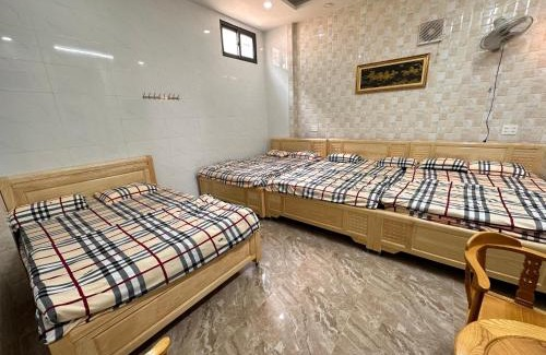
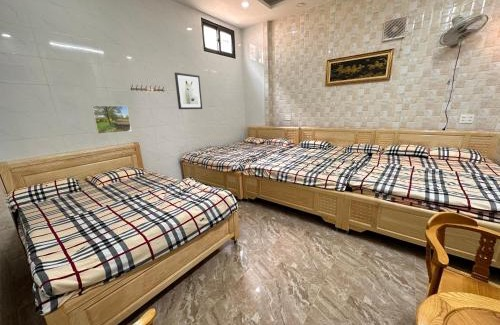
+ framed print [90,105,132,135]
+ wall art [174,72,203,110]
